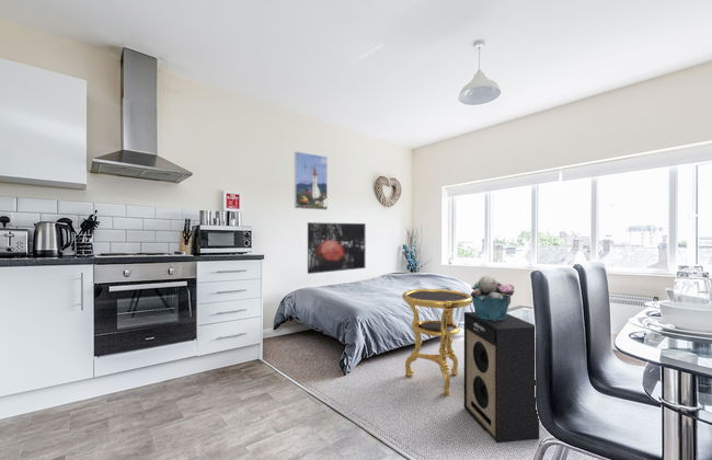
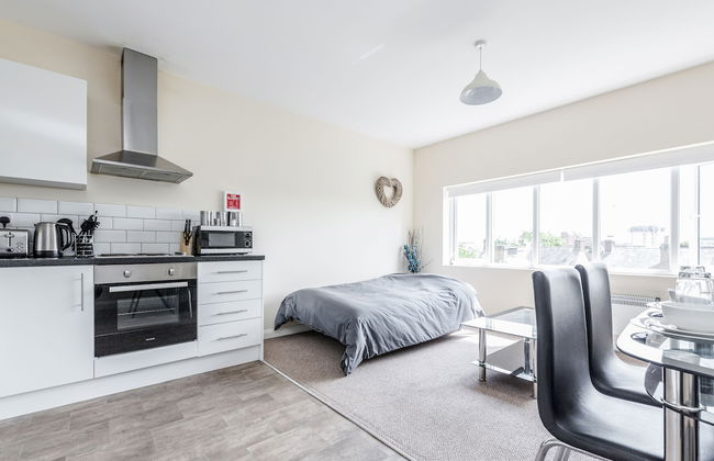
- wall art [307,221,367,275]
- side table [401,288,473,398]
- bucket [470,275,515,321]
- speaker [463,311,540,444]
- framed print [294,150,329,211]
